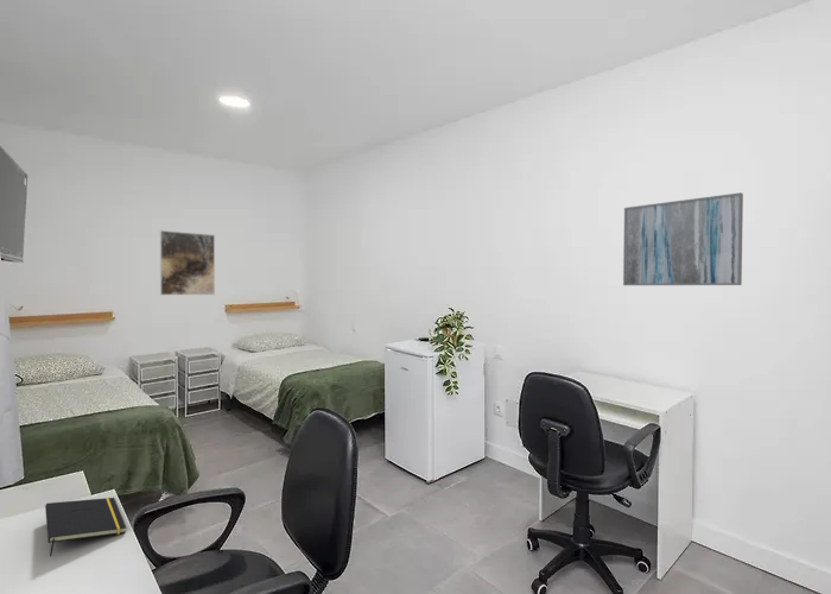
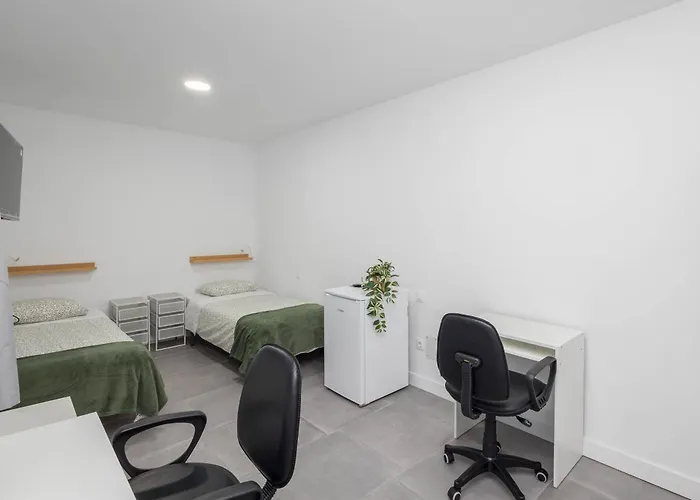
- wall art [622,191,744,286]
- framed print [159,229,216,296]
- notepad [44,497,127,557]
